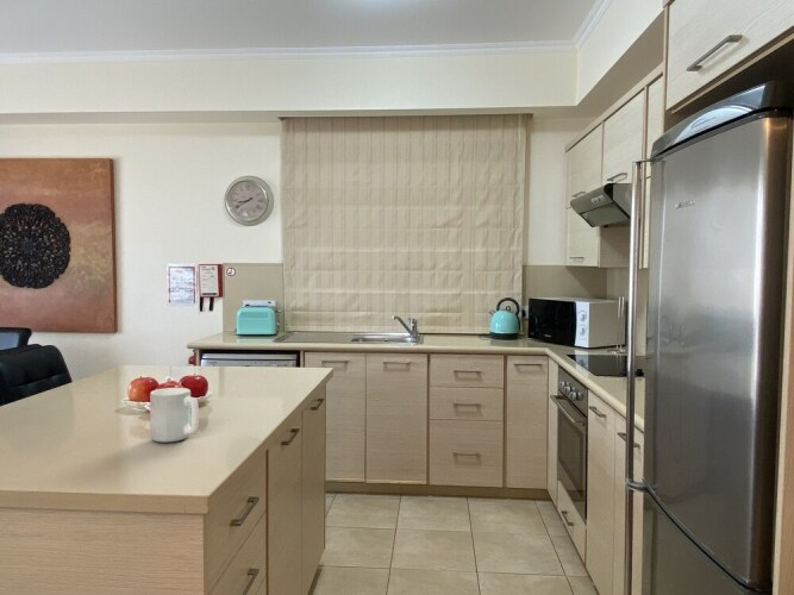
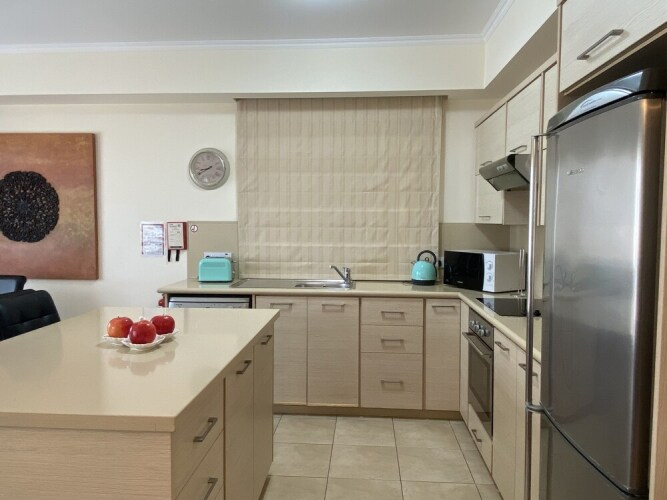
- mug [149,387,200,444]
